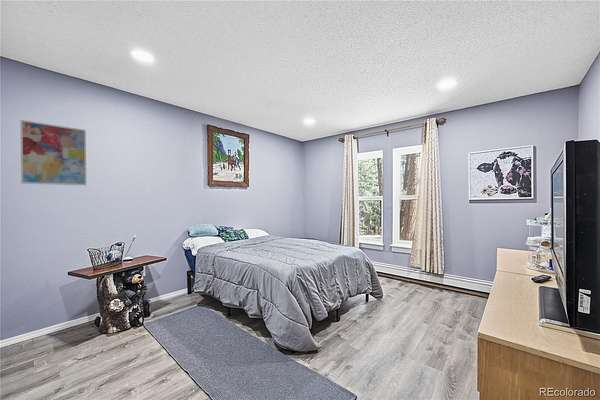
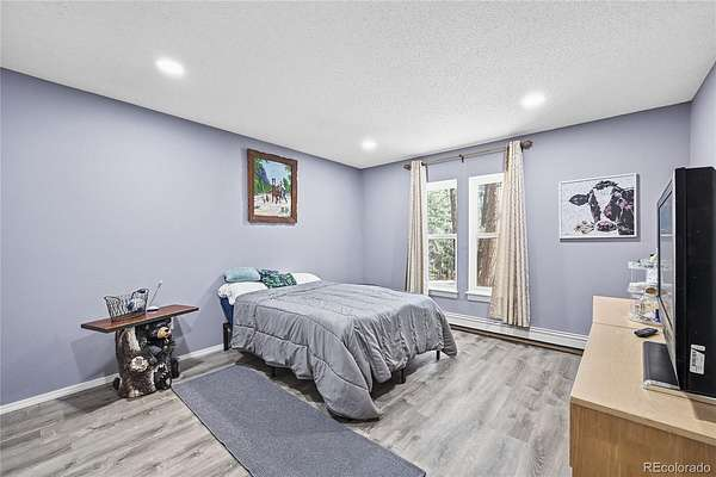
- wall art [19,119,87,186]
